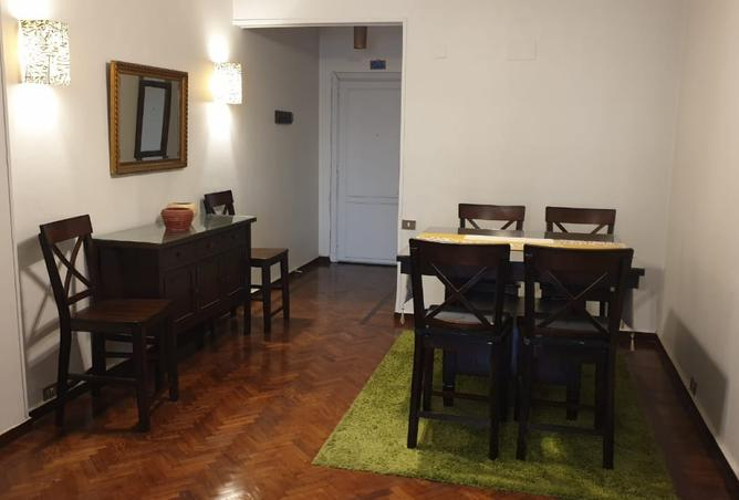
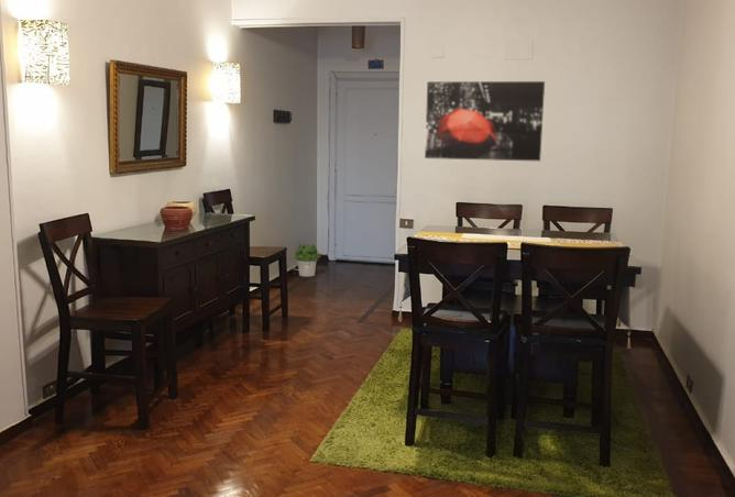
+ wall art [424,80,546,162]
+ potted plant [293,243,323,277]
